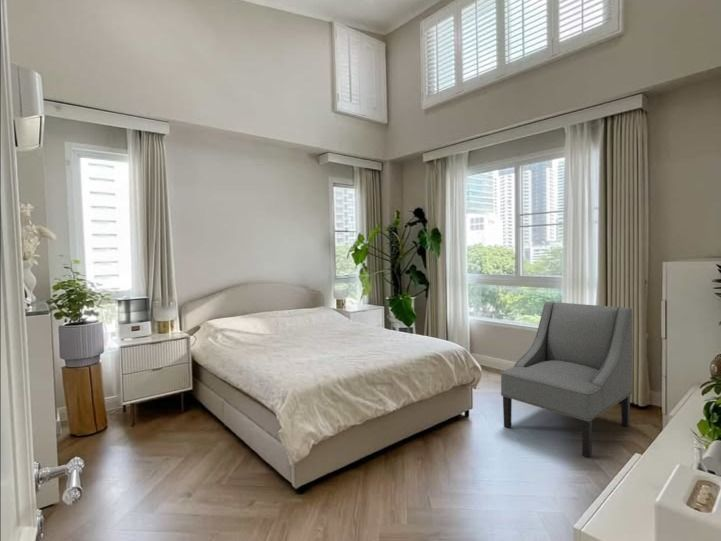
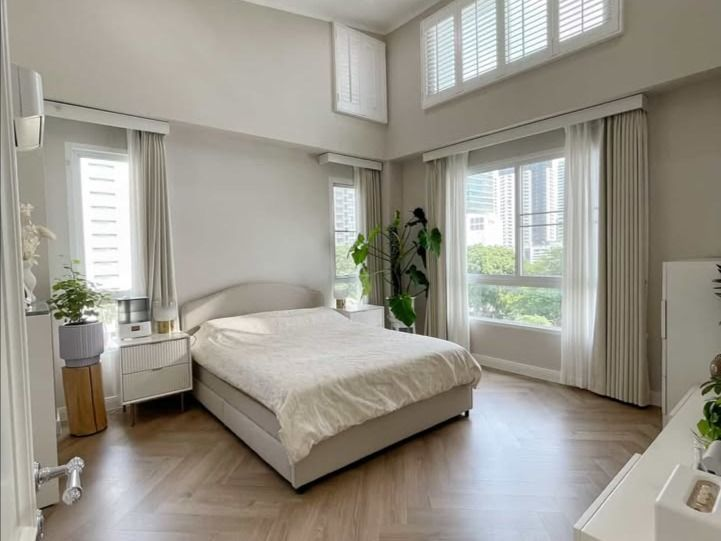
- chair [500,301,633,458]
